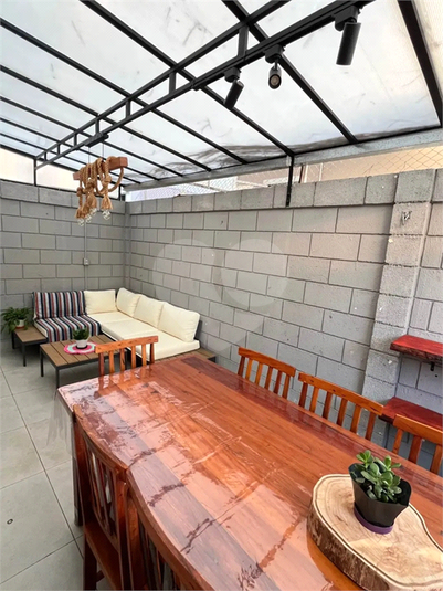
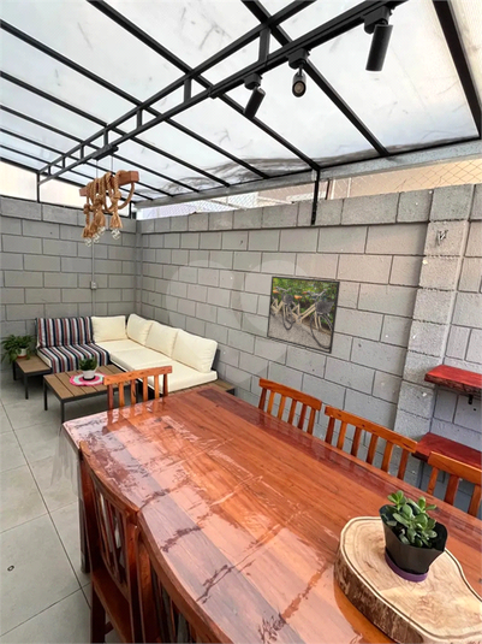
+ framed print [266,274,341,355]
